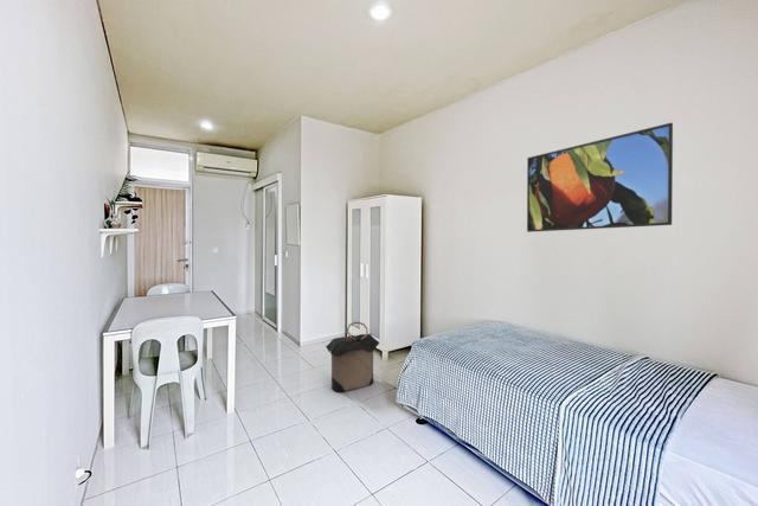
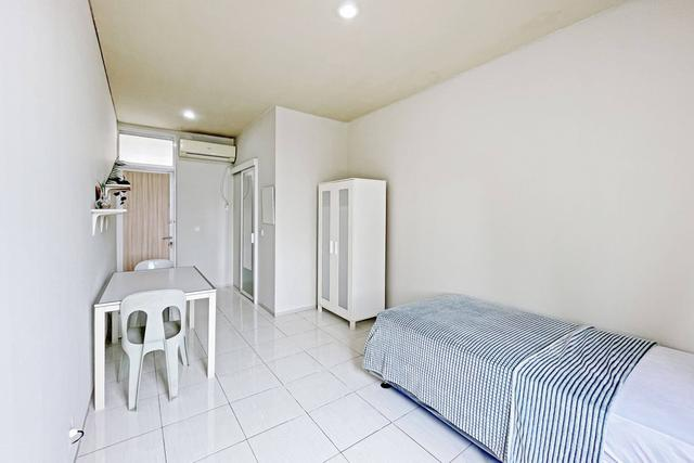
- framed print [526,122,674,233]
- laundry hamper [325,321,380,393]
